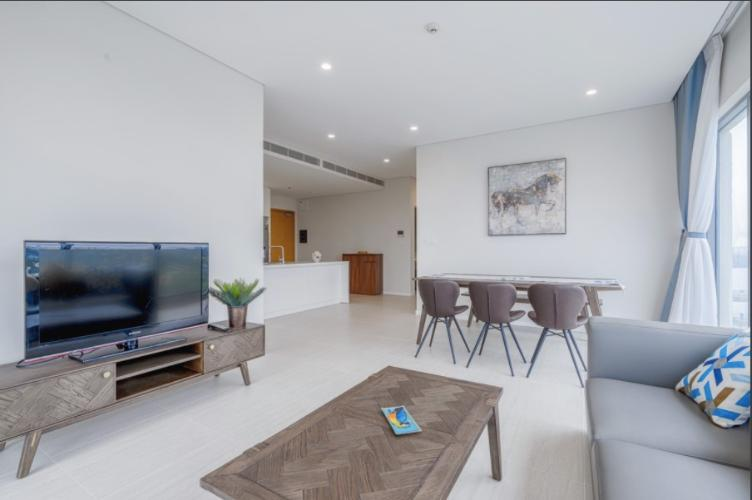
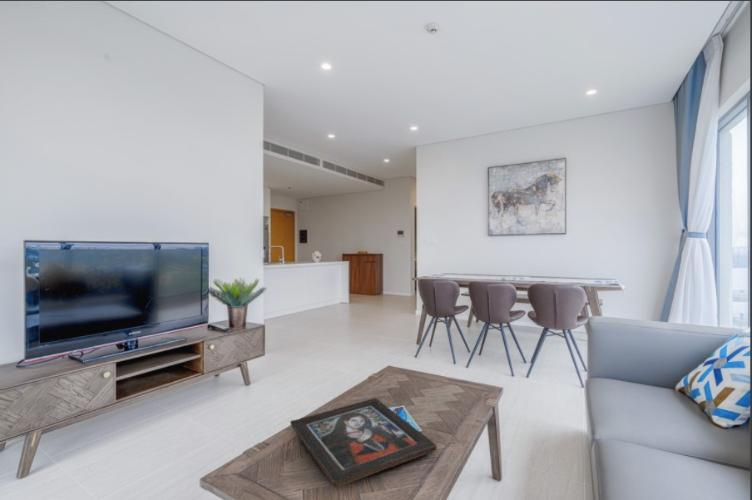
+ religious icon [289,397,438,488]
